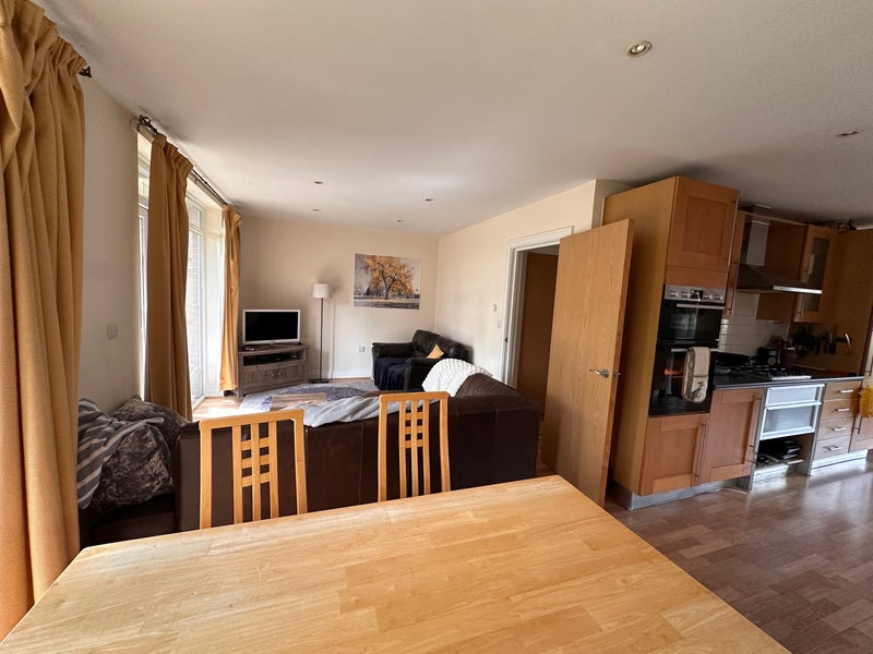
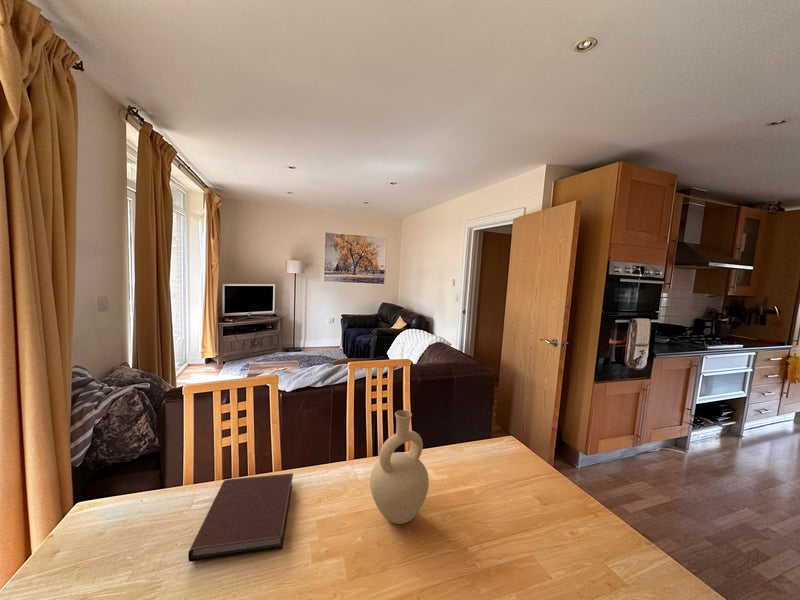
+ vase [369,409,430,525]
+ notebook [187,472,294,563]
